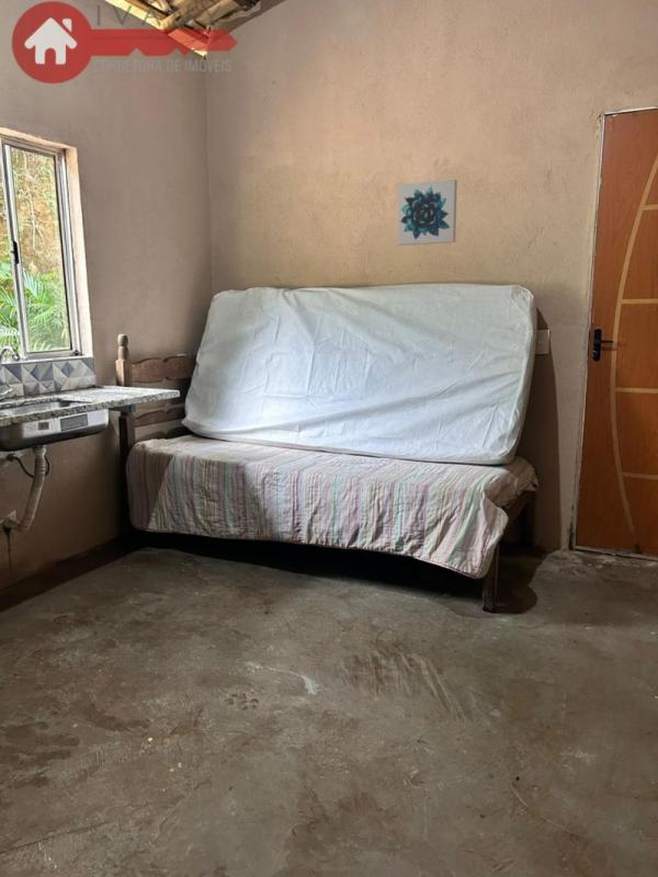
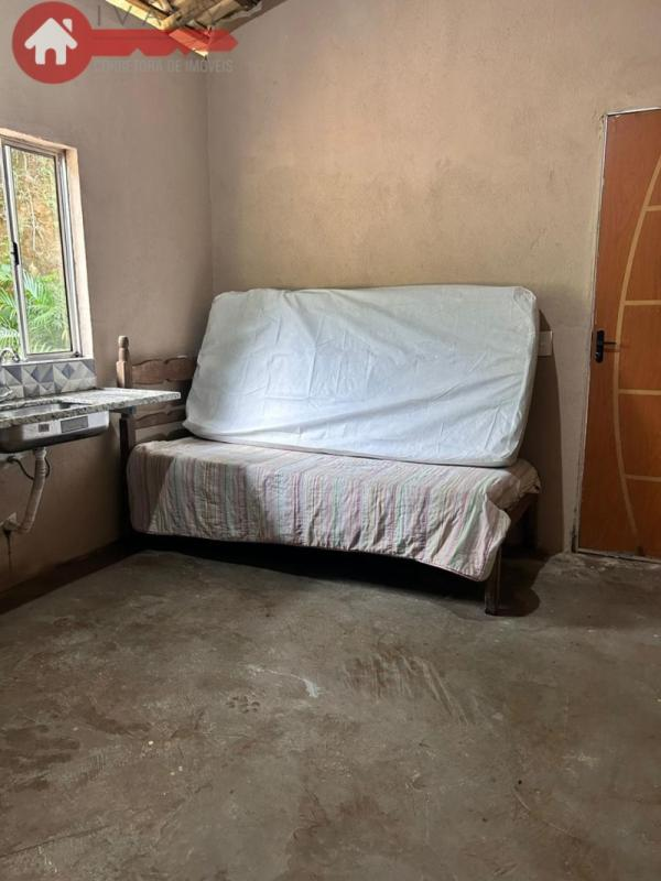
- wall art [397,178,458,247]
